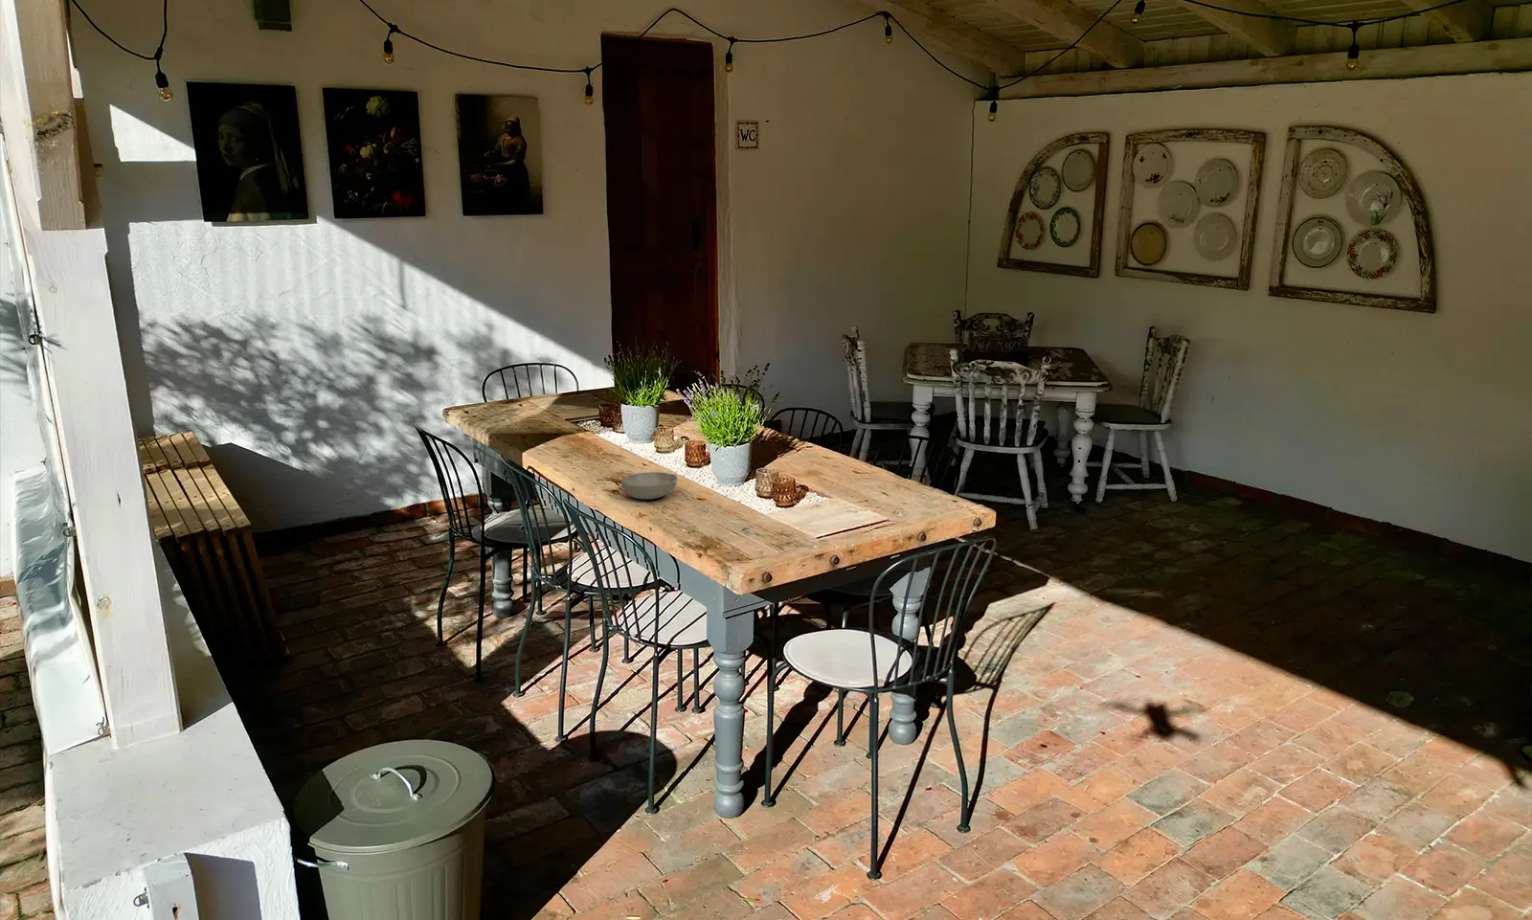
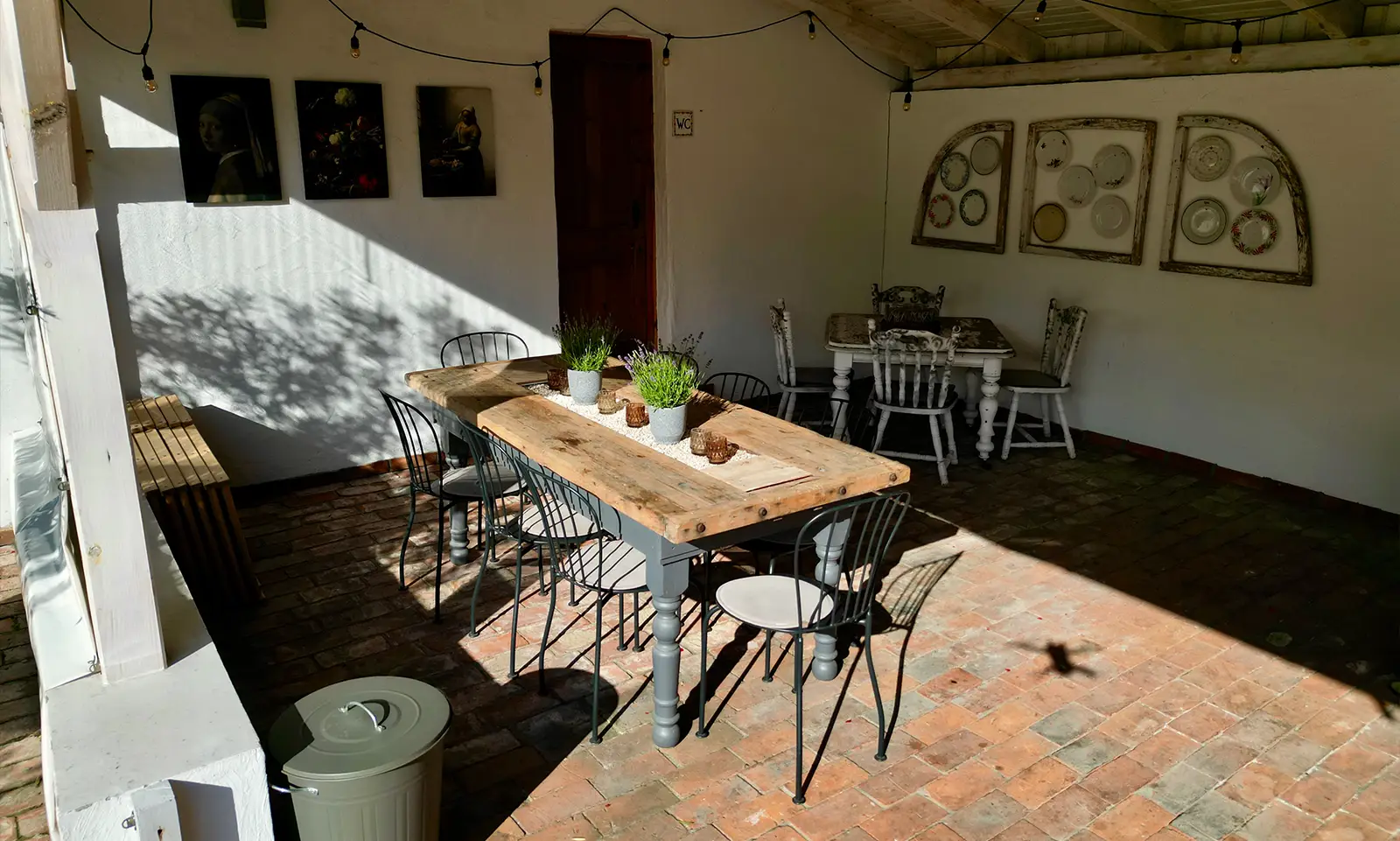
- soup bowl [620,471,678,501]
